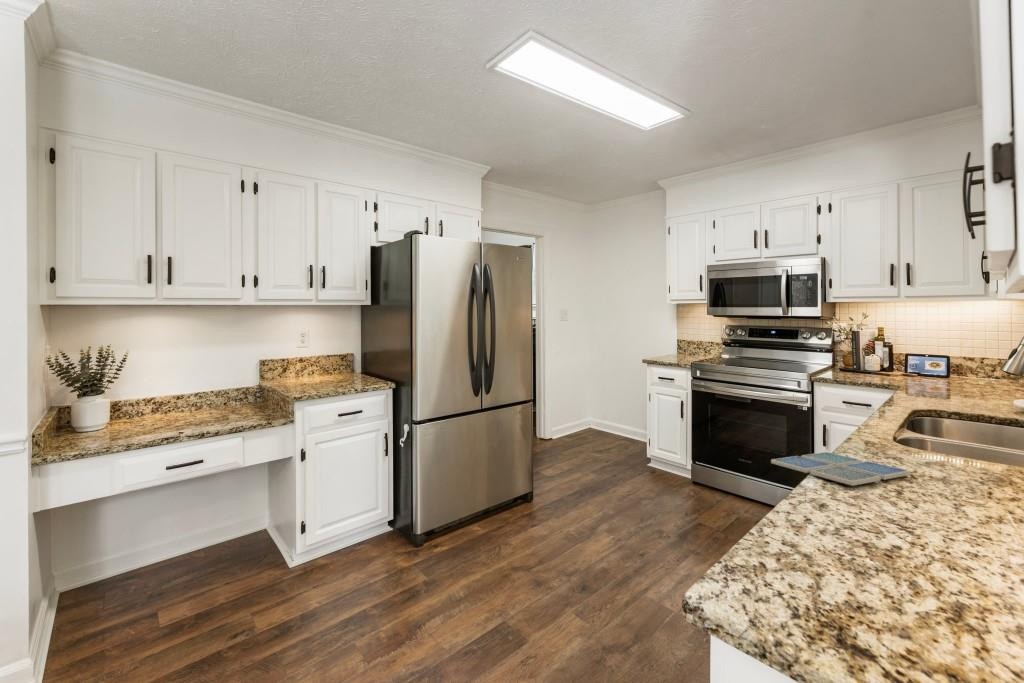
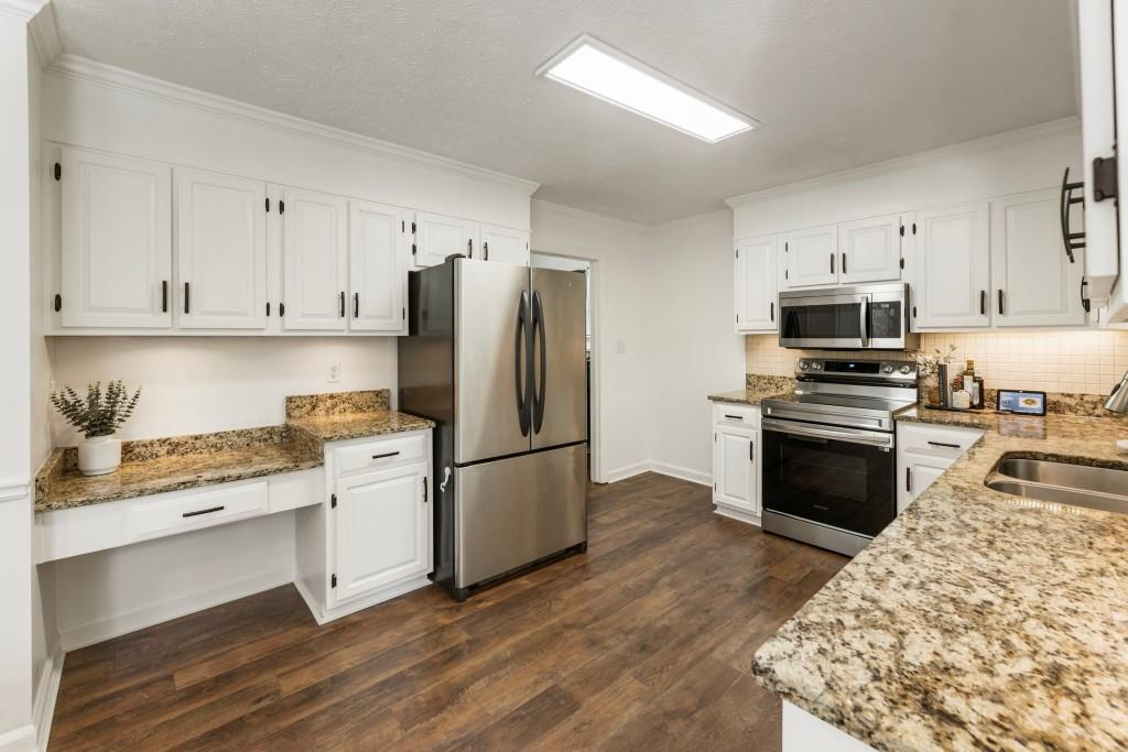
- drink coaster [770,451,911,487]
